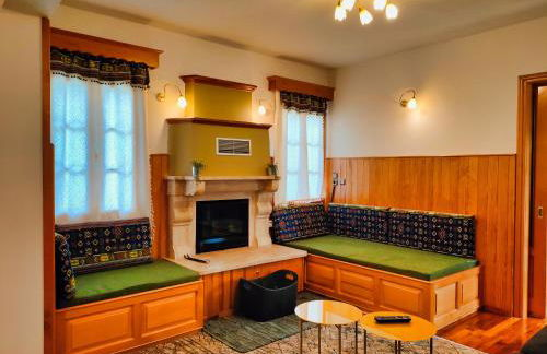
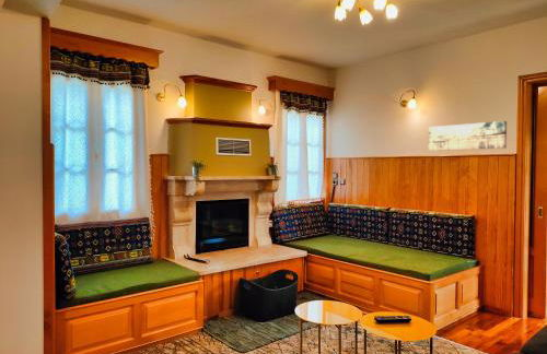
+ wall art [428,120,508,152]
